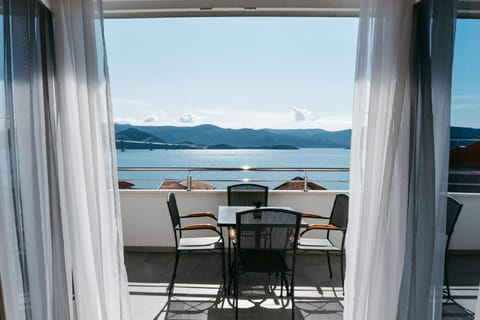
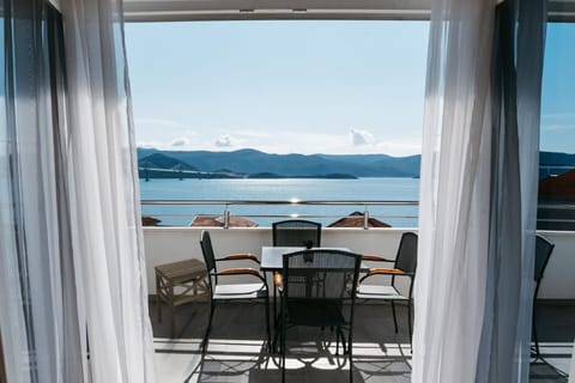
+ side table [153,257,214,340]
